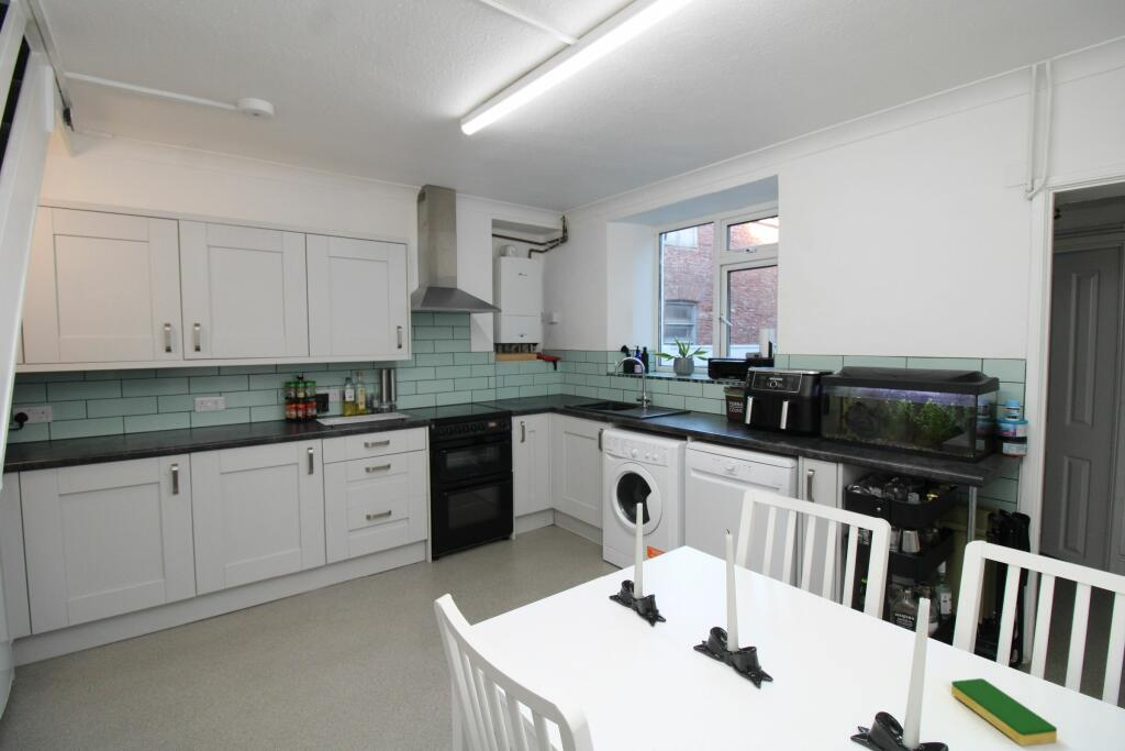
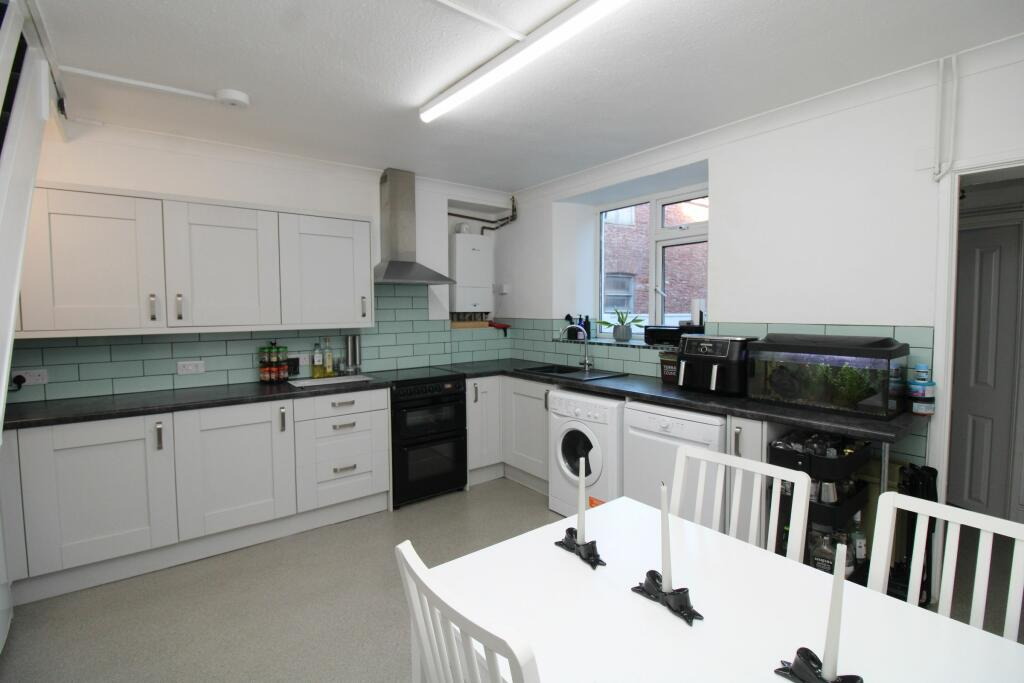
- dish sponge [950,677,1058,747]
